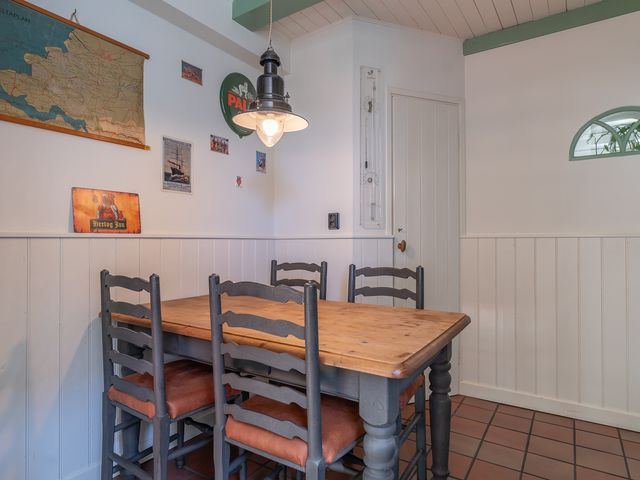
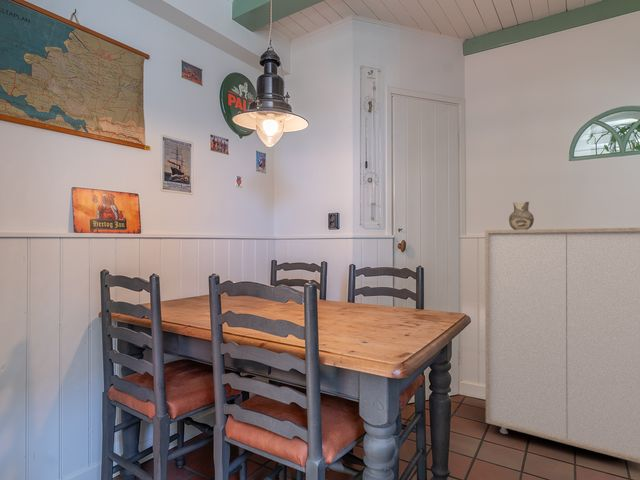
+ storage cabinet [484,227,640,470]
+ ceramic pitcher [508,201,535,230]
